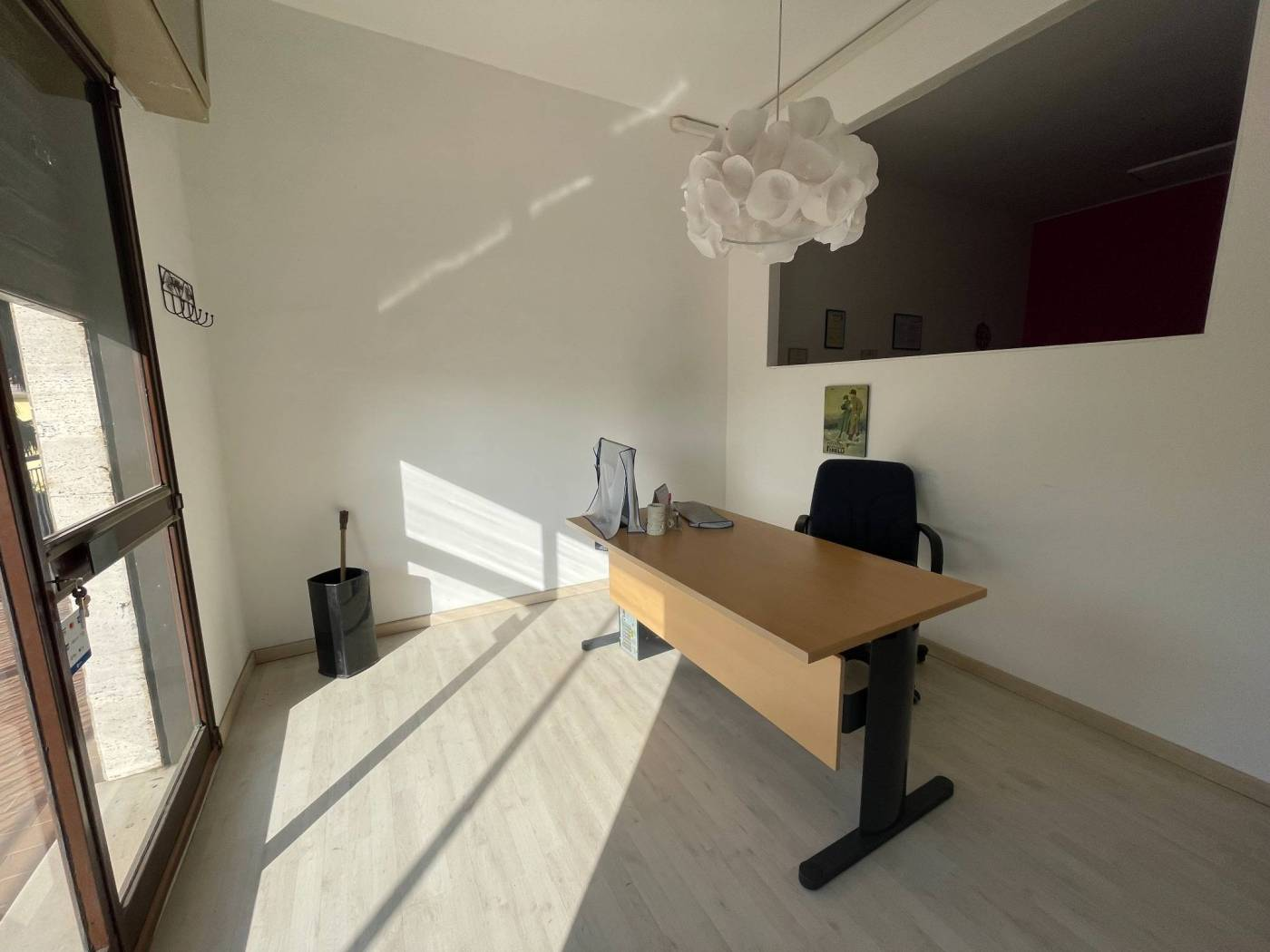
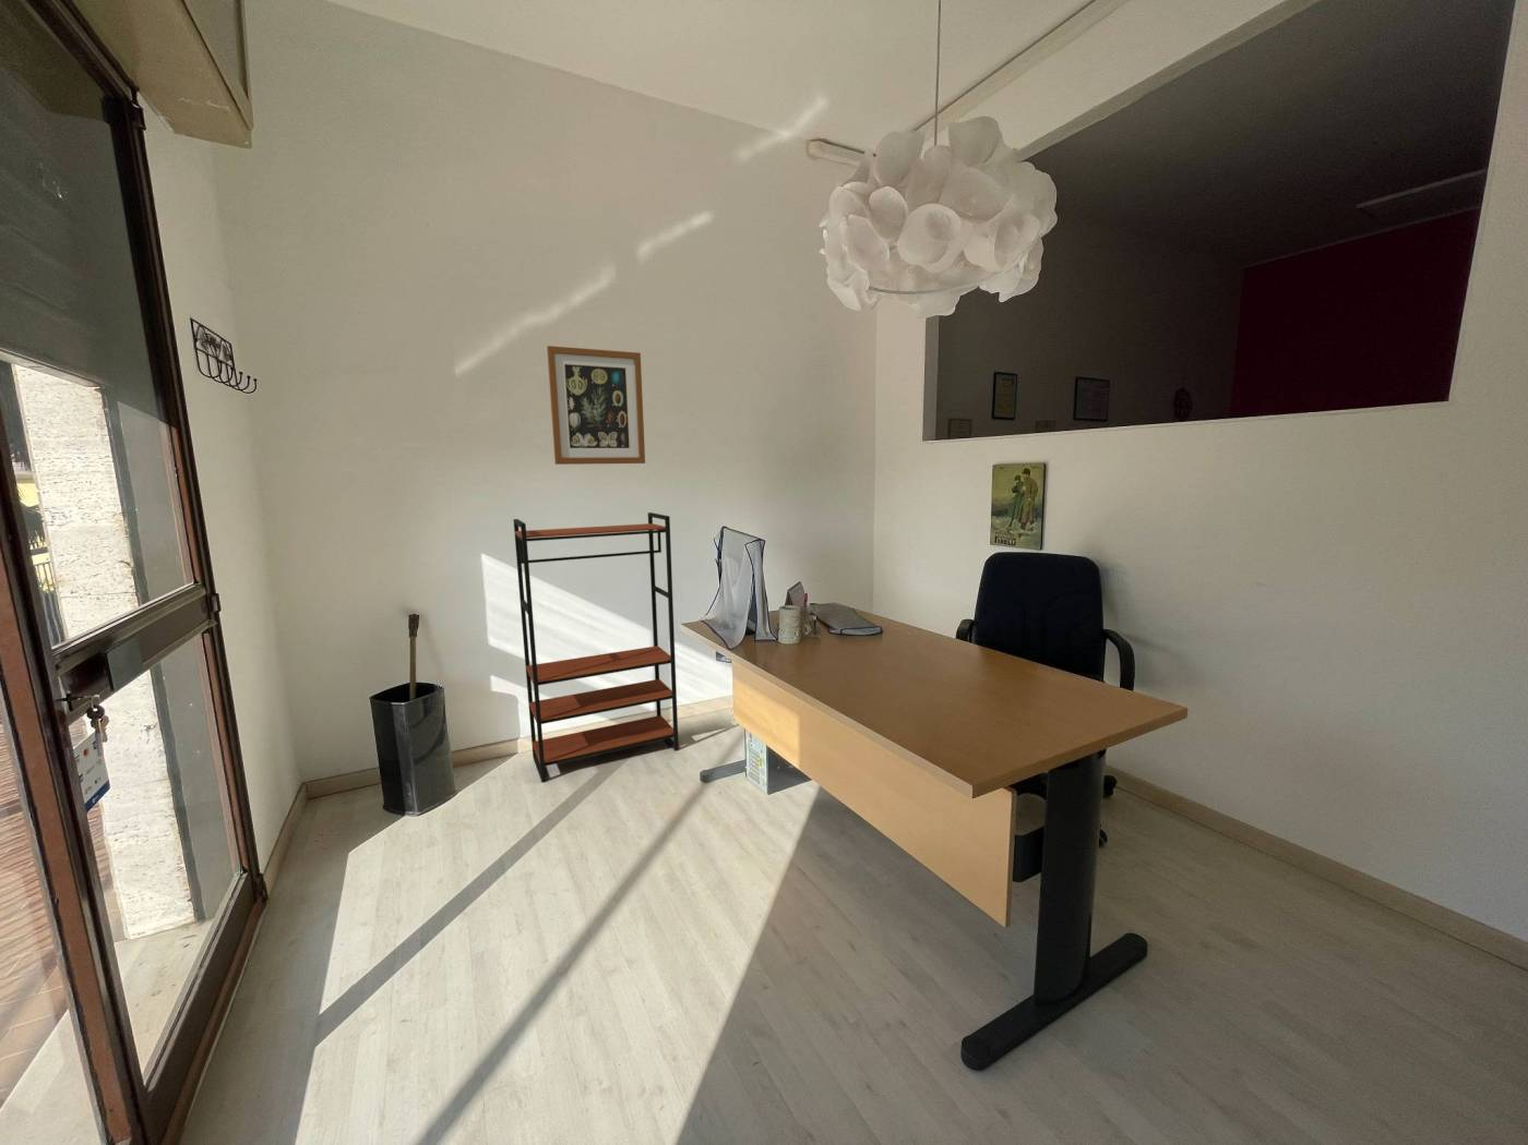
+ wall art [546,345,646,465]
+ bookshelf [513,511,680,784]
